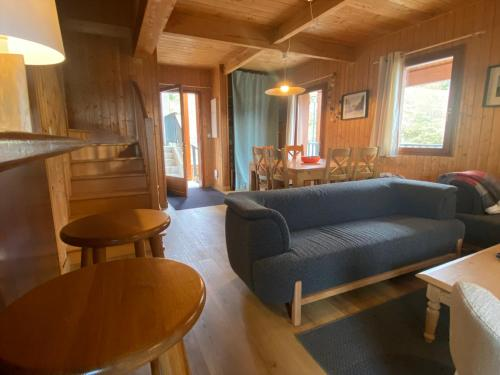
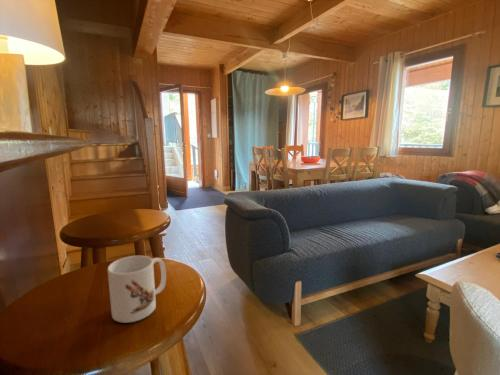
+ mug [107,255,167,324]
